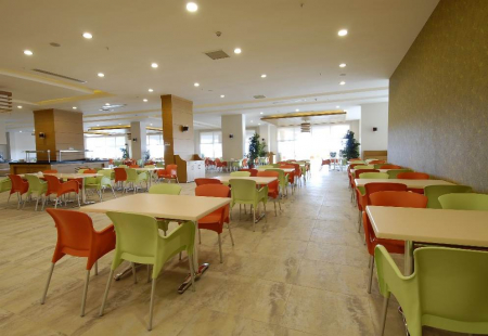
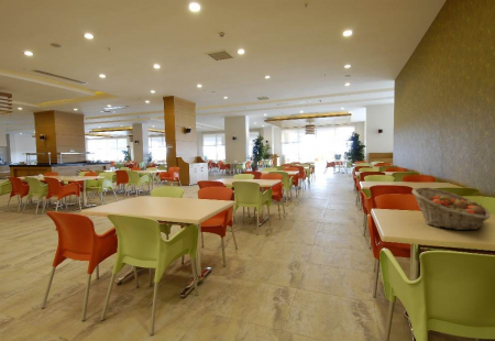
+ fruit basket [411,186,492,231]
